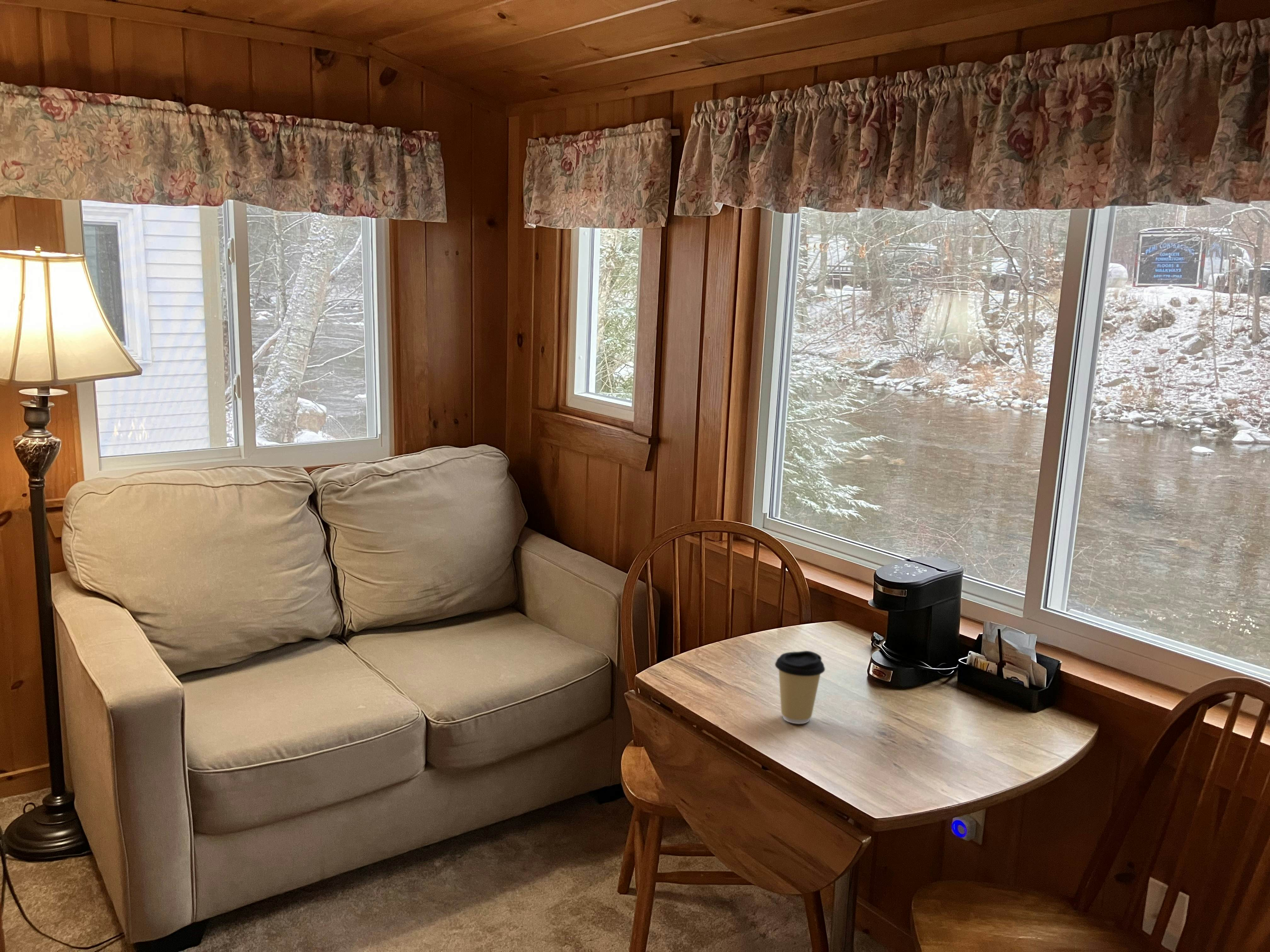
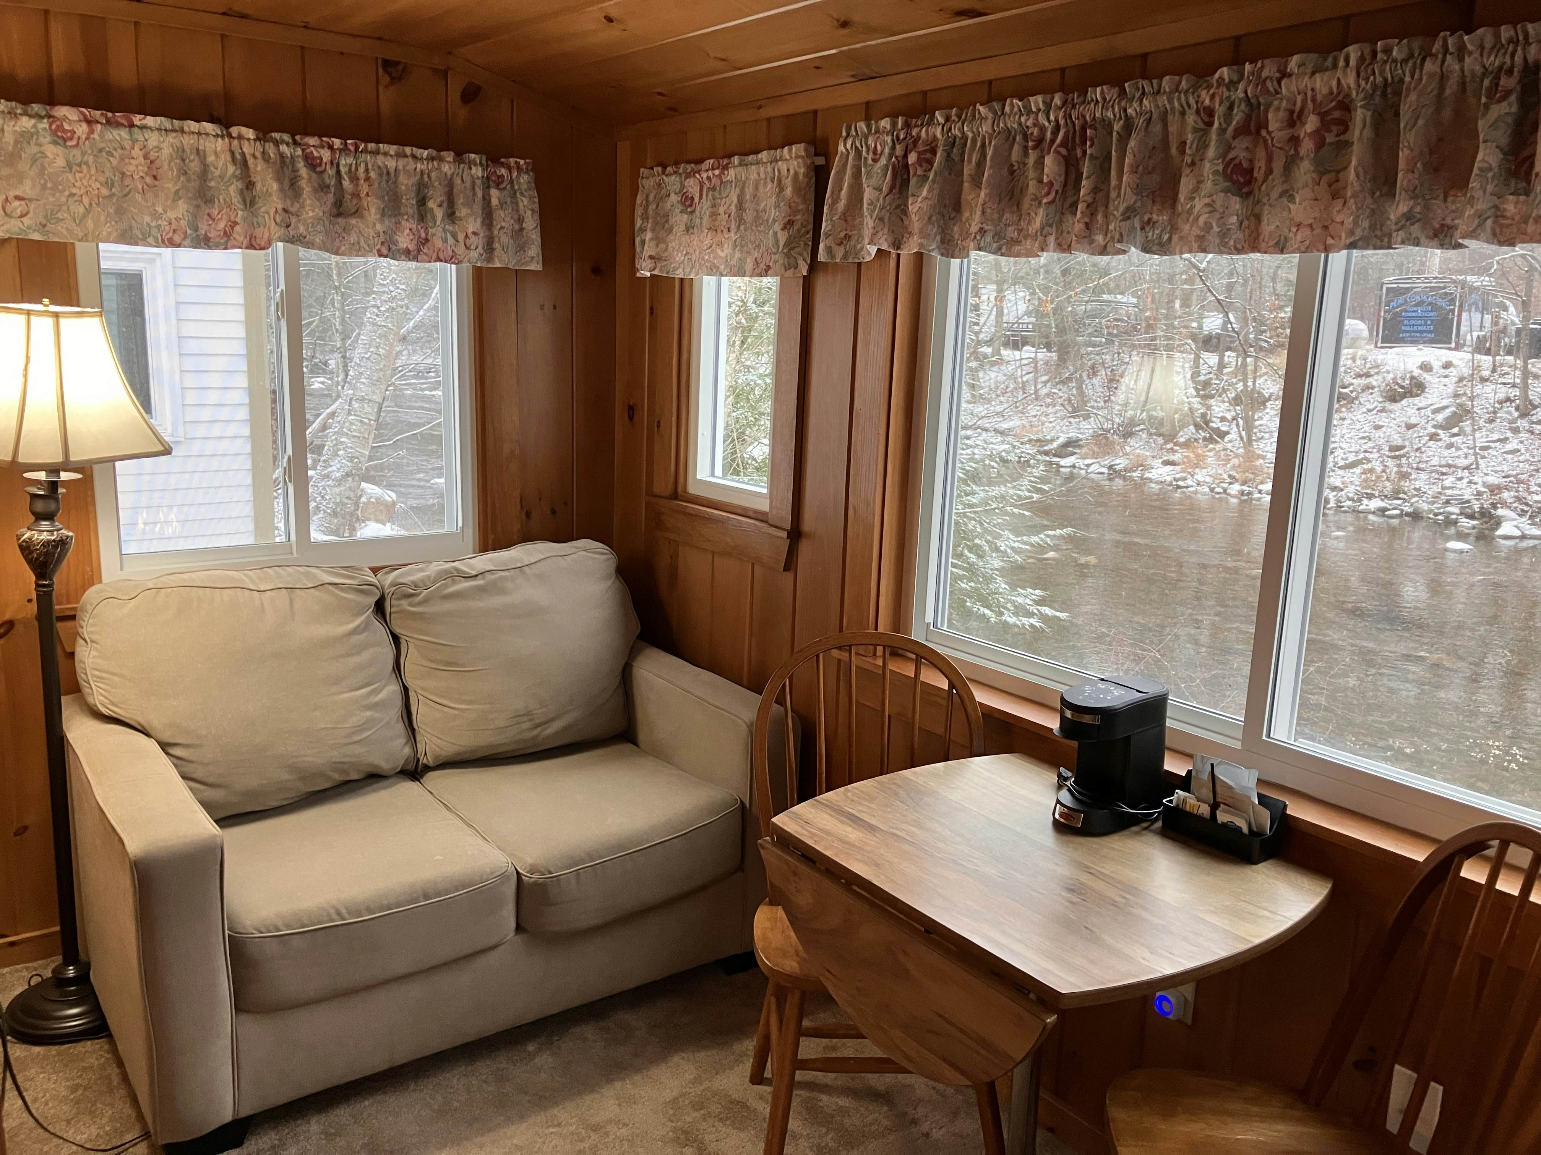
- coffee cup [775,650,825,724]
